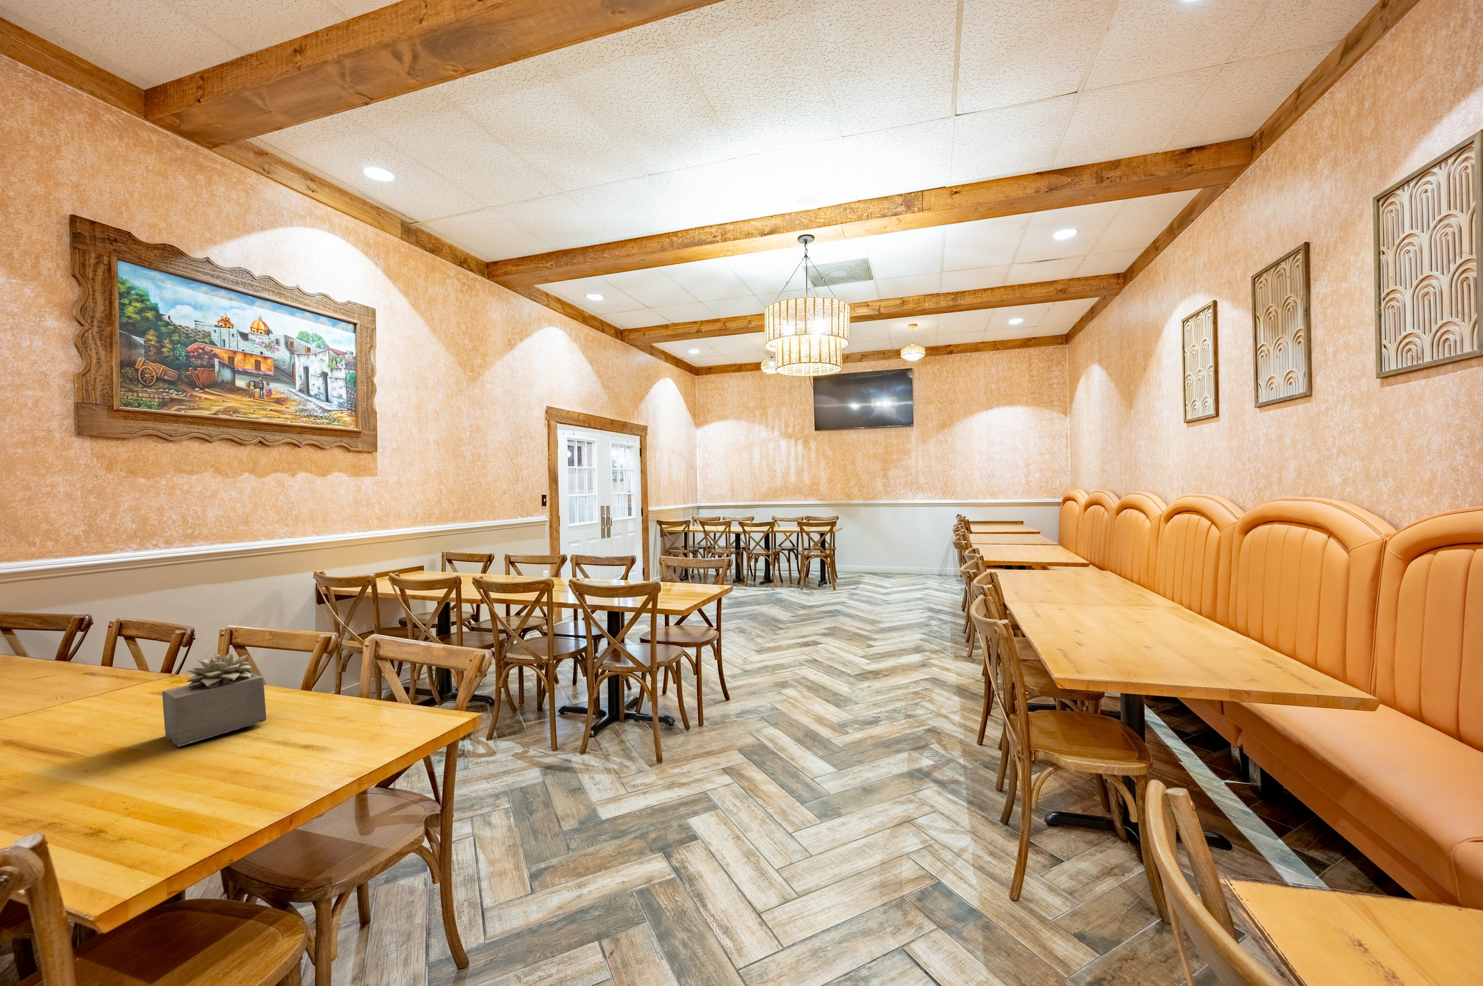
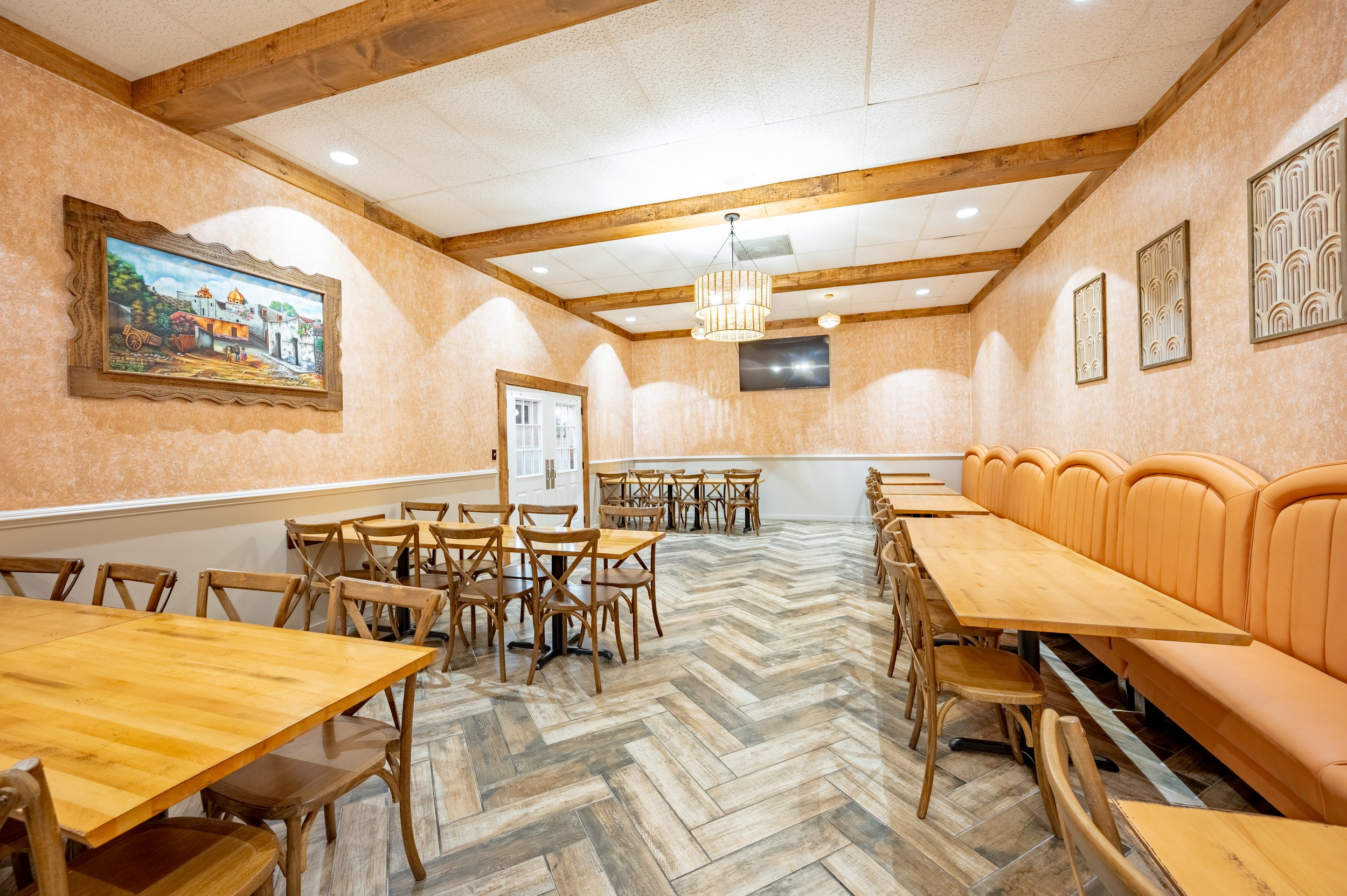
- succulent plant [162,651,269,747]
